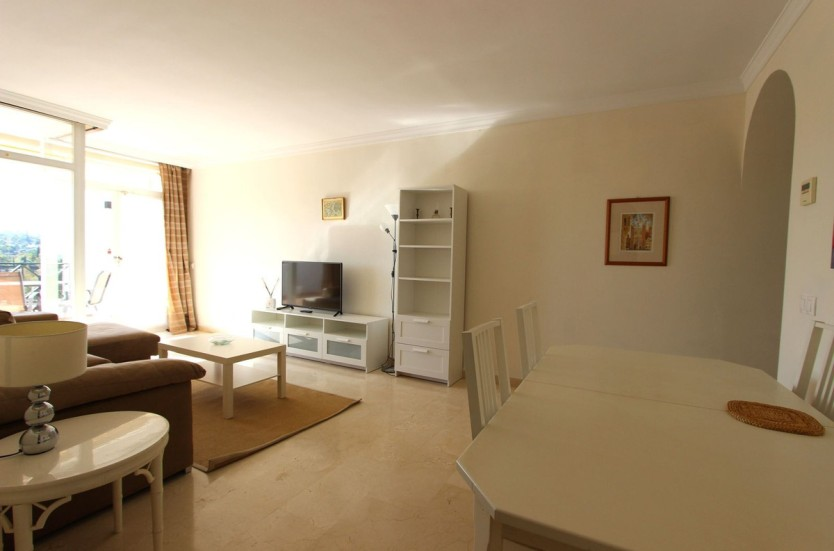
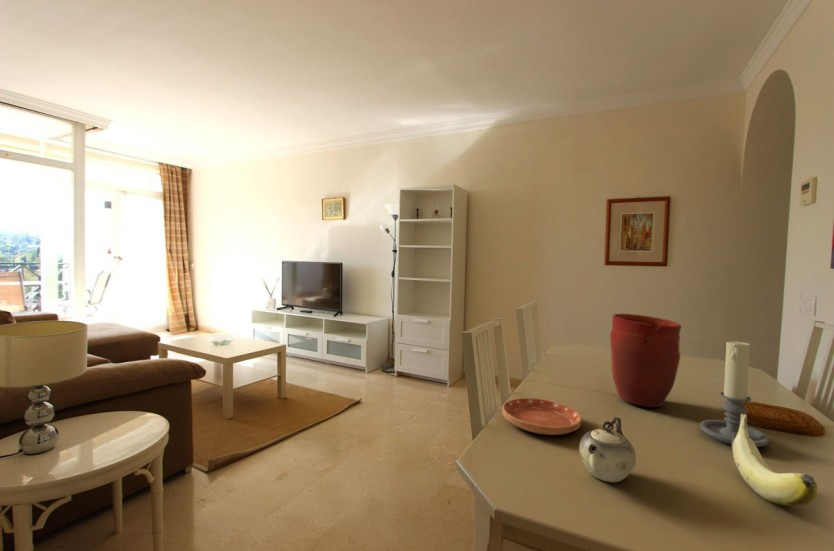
+ candle holder [699,340,770,451]
+ saucer [502,397,583,436]
+ vase [609,313,682,408]
+ banana [732,414,818,507]
+ teapot [578,416,637,483]
